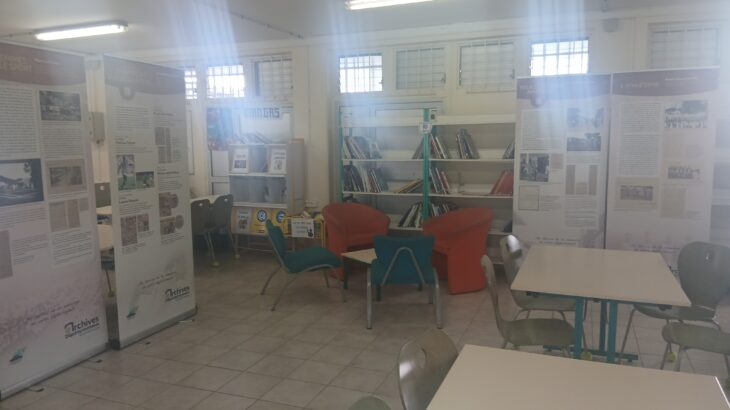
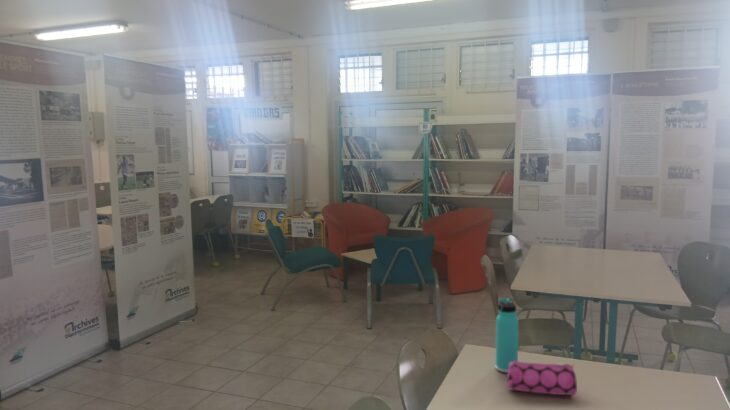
+ pencil case [506,361,578,396]
+ thermos bottle [495,297,519,374]
